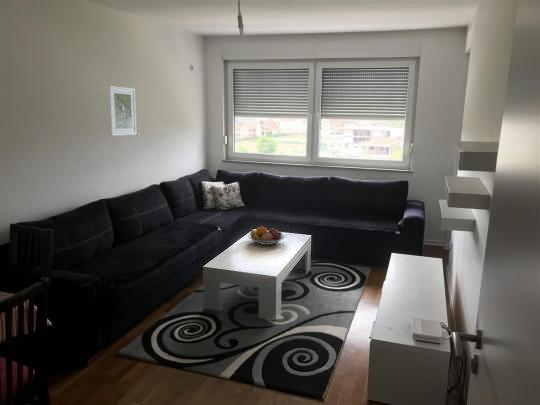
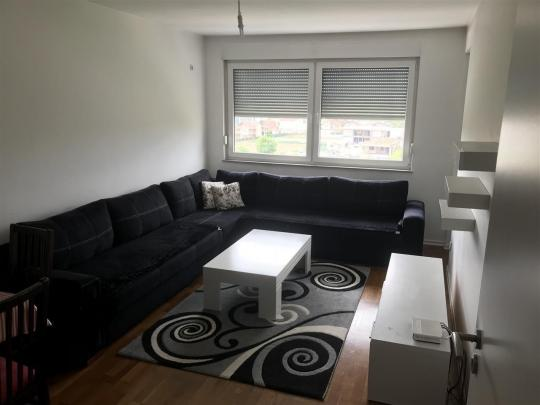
- fruit bowl [247,226,287,246]
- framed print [107,85,138,137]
